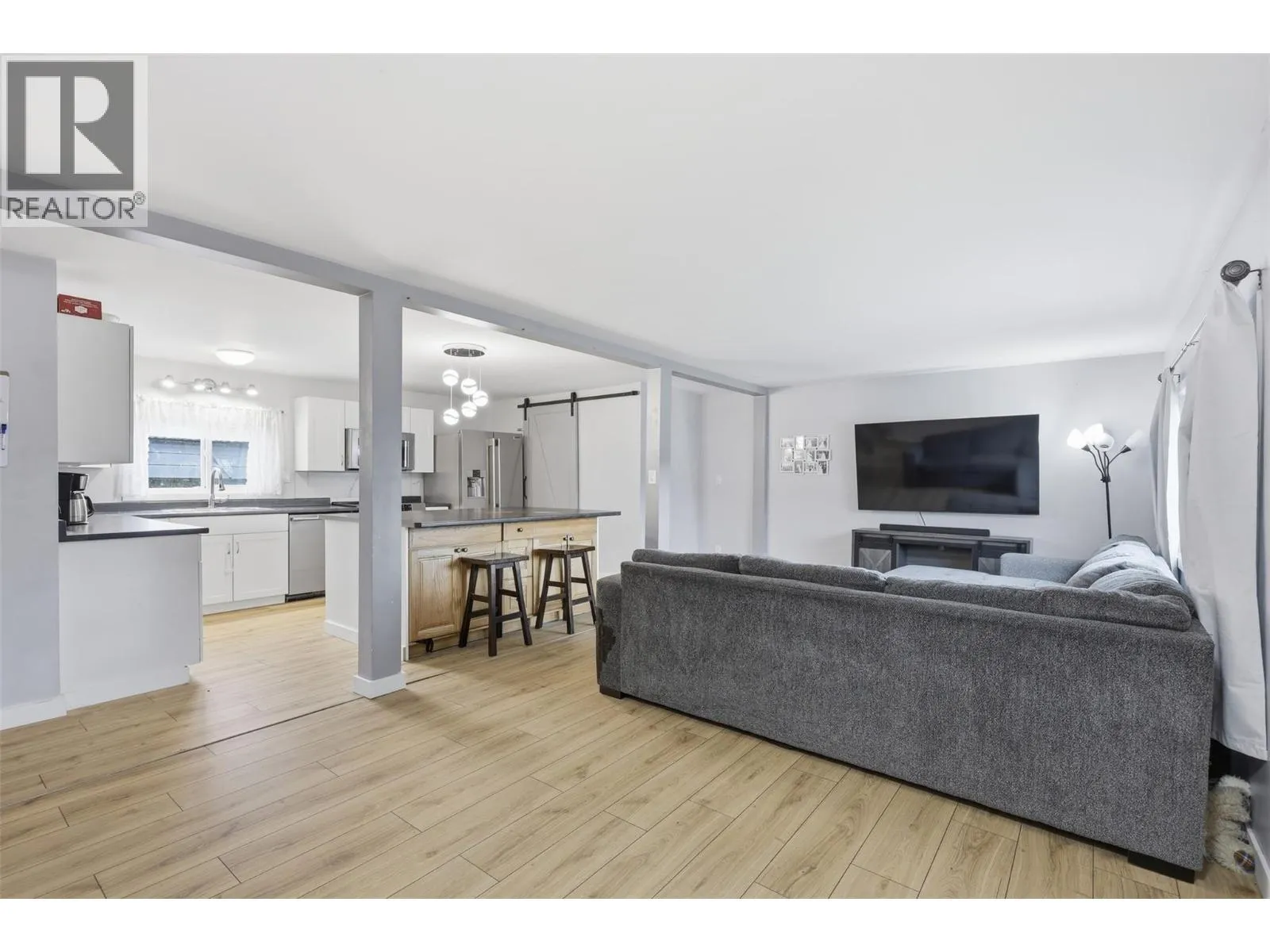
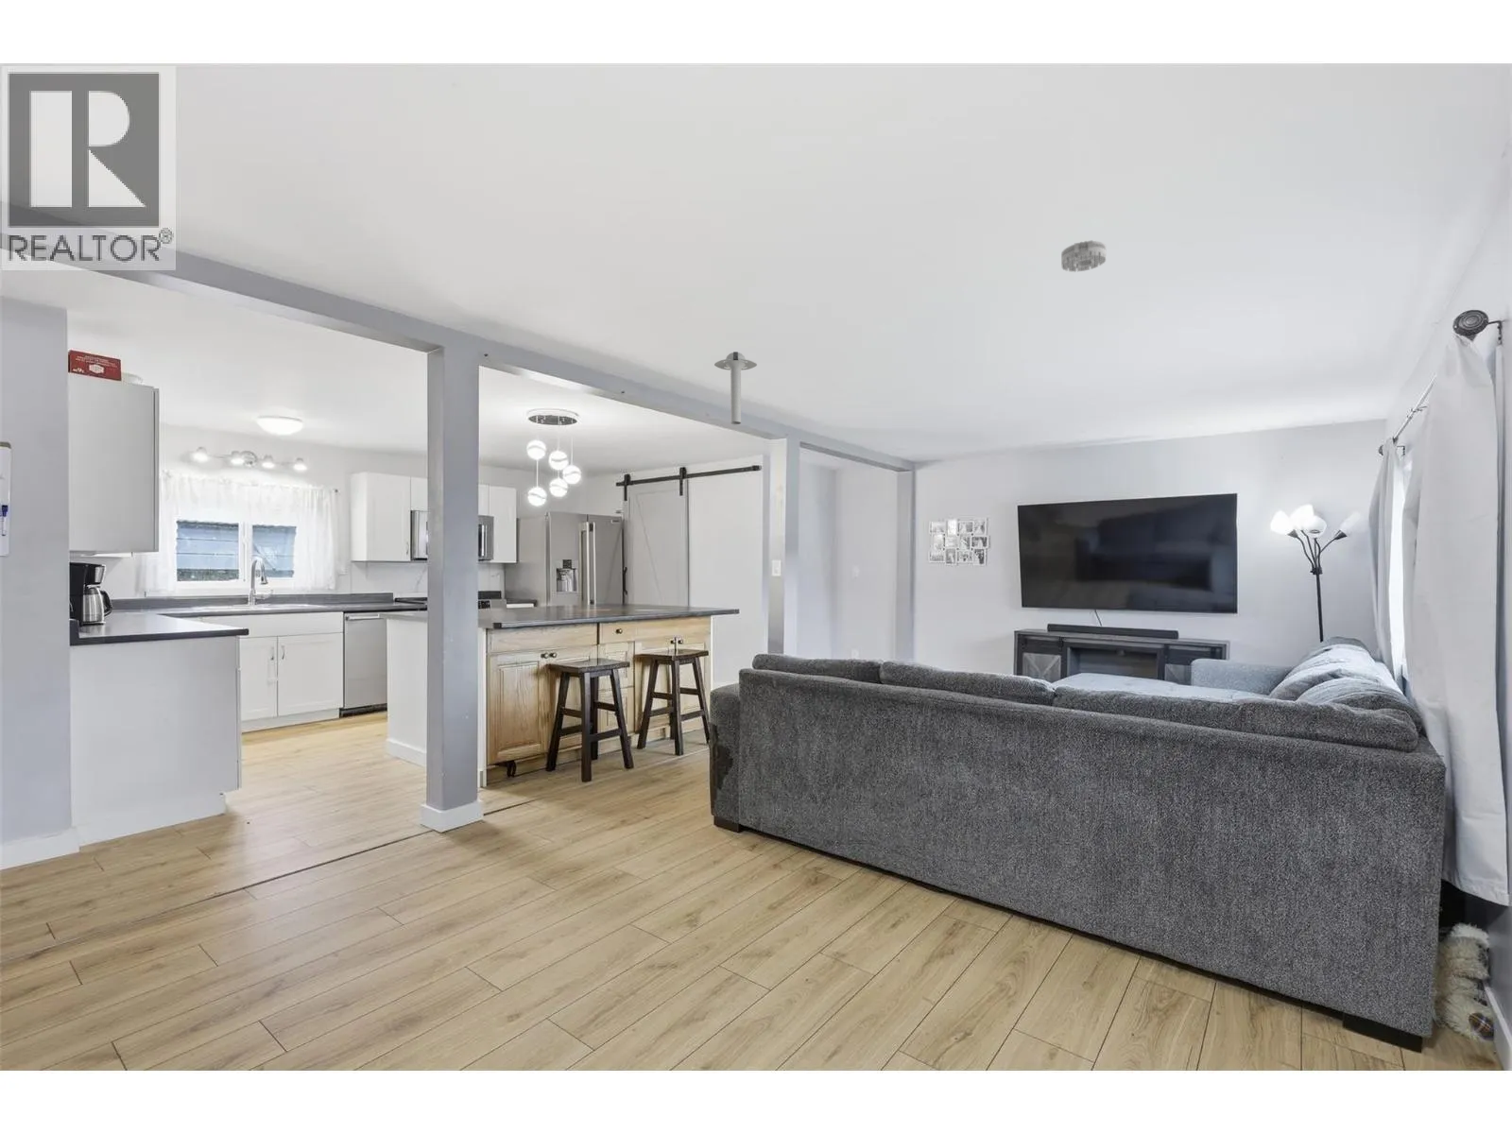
+ ceiling light [713,350,758,425]
+ smoke detector [1061,239,1106,273]
